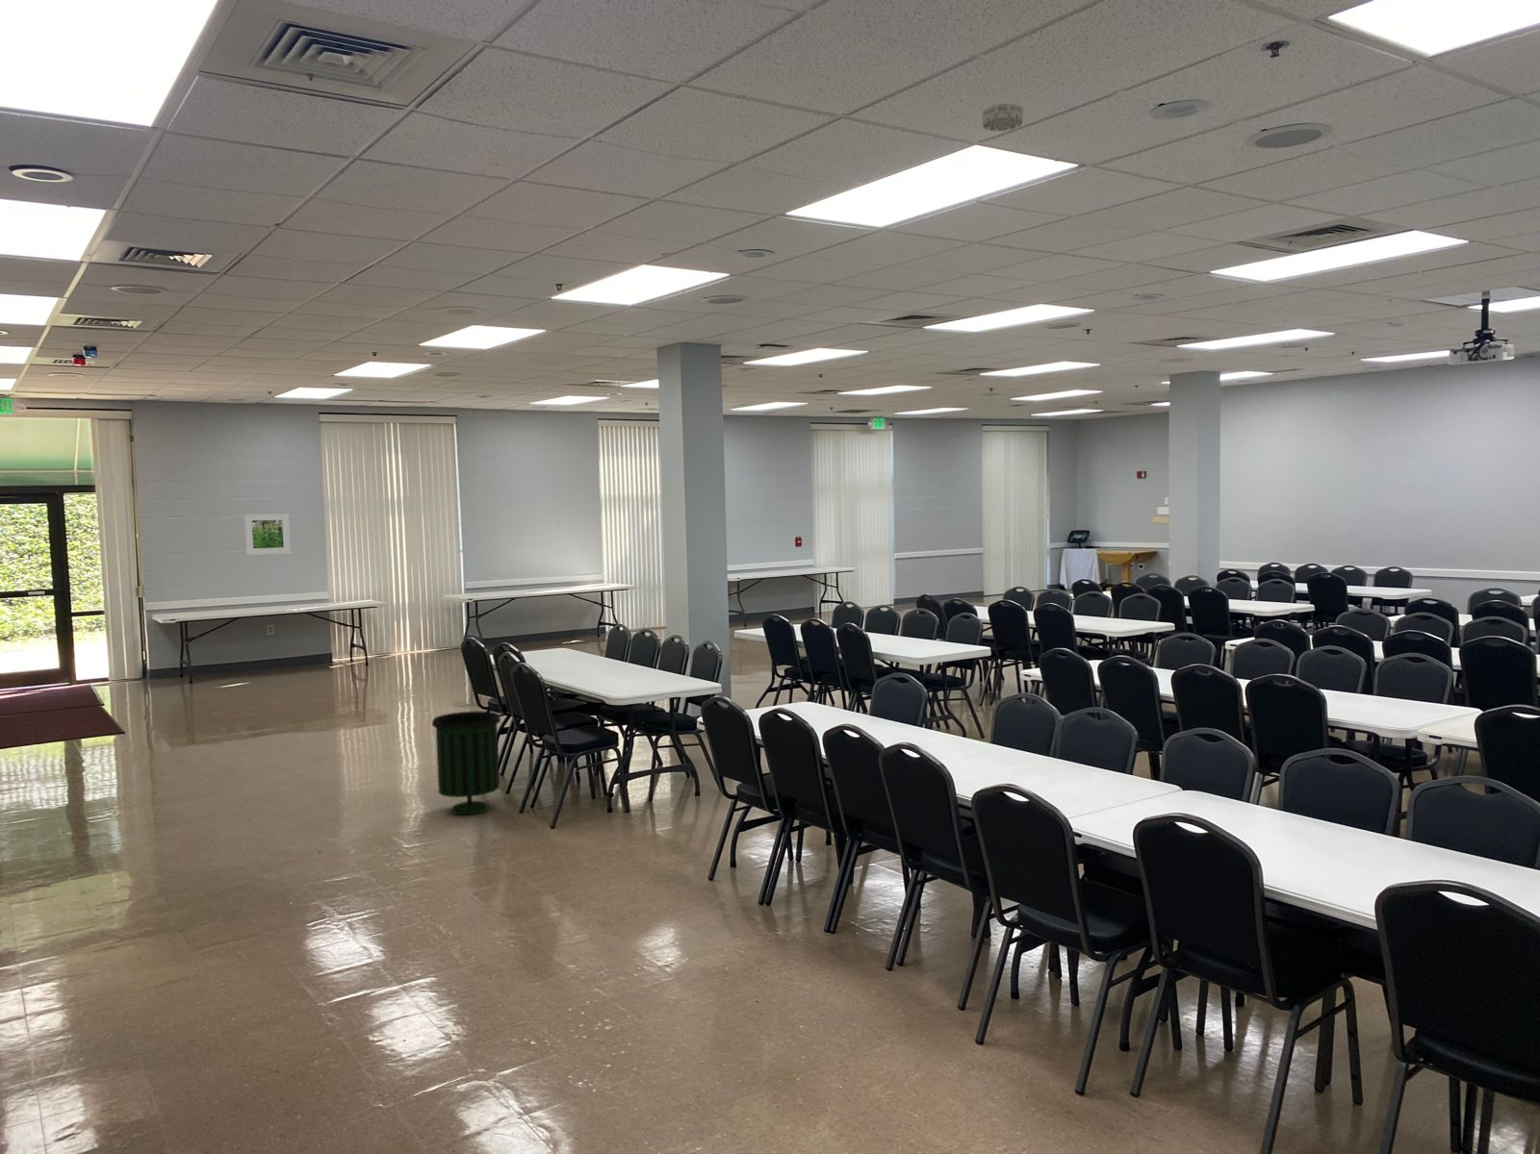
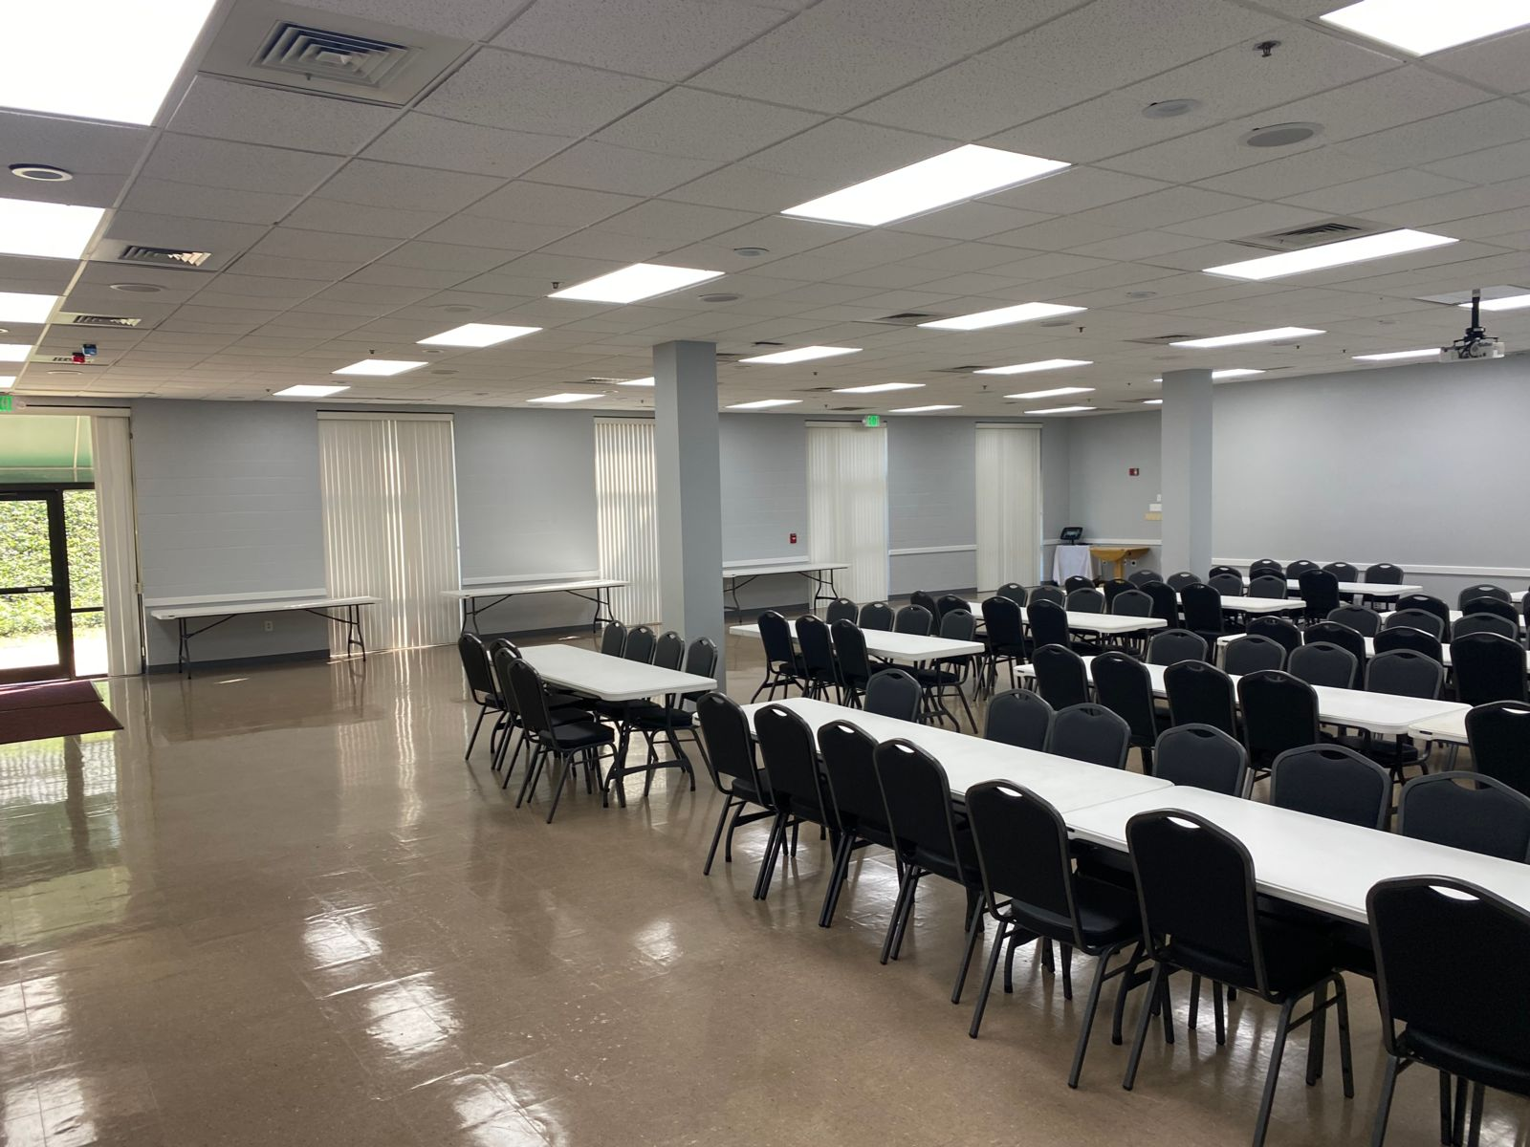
- trash can [432,709,502,817]
- smoke detector [982,103,1025,132]
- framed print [244,513,292,556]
